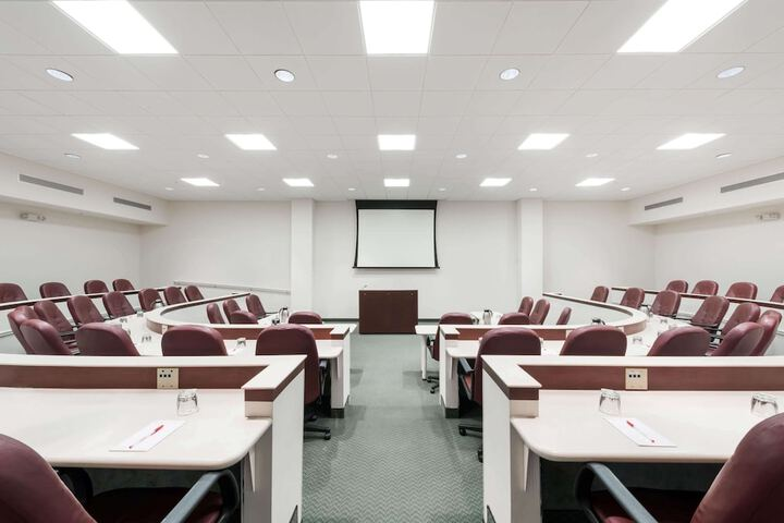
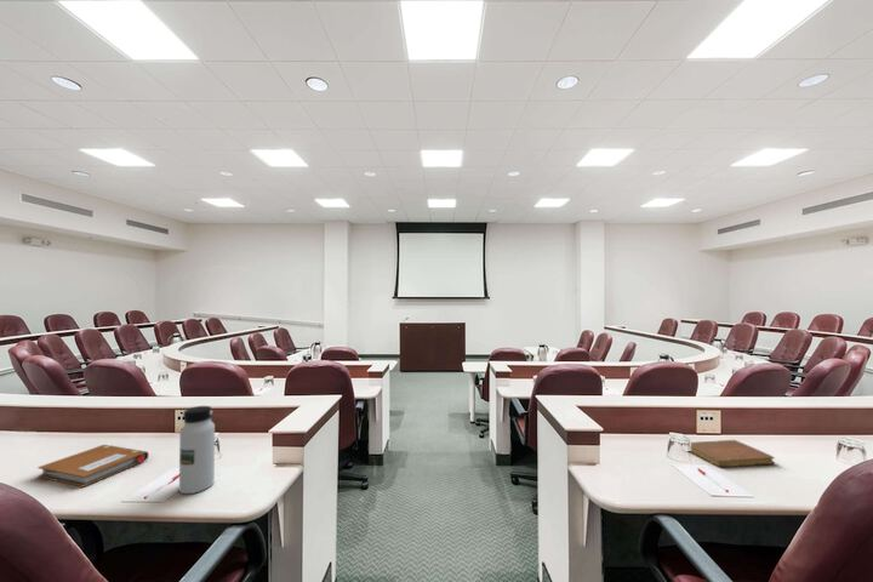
+ notebook [36,444,150,487]
+ water bottle [178,405,216,495]
+ notebook [689,439,776,468]
